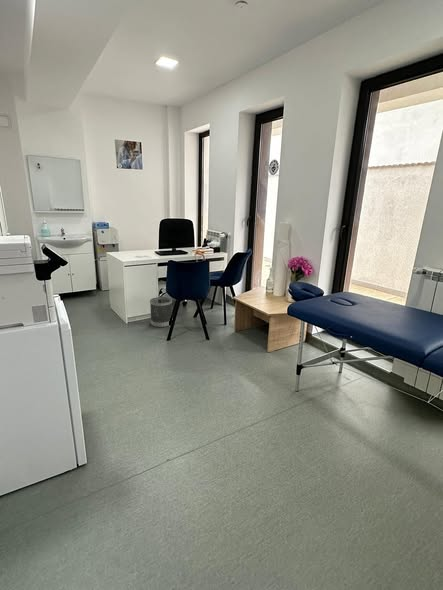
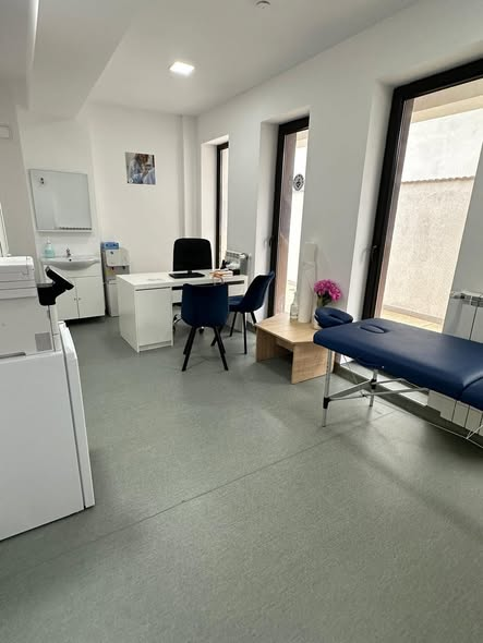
- wastebasket [149,296,173,328]
